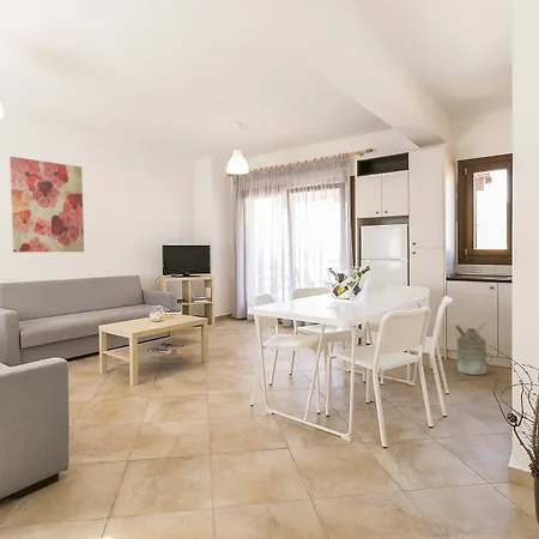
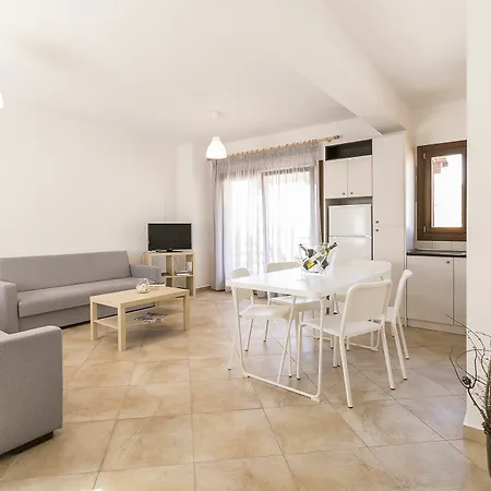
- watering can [455,323,493,376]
- wall art [8,156,85,253]
